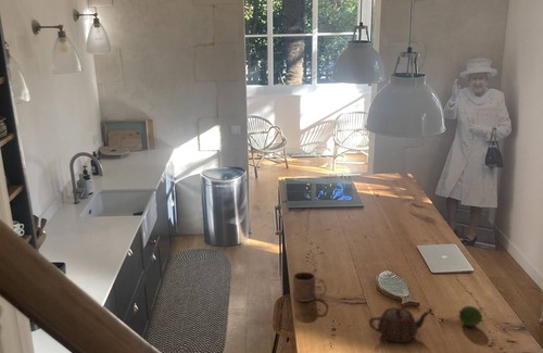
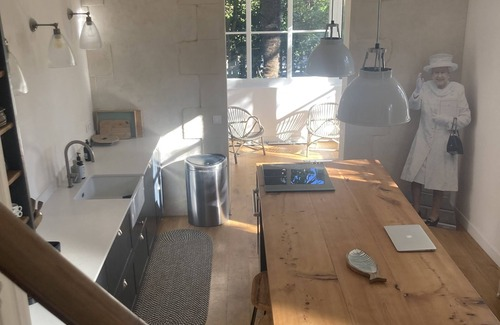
- teapot [368,306,431,343]
- fruit [458,305,483,327]
- mug [292,270,328,303]
